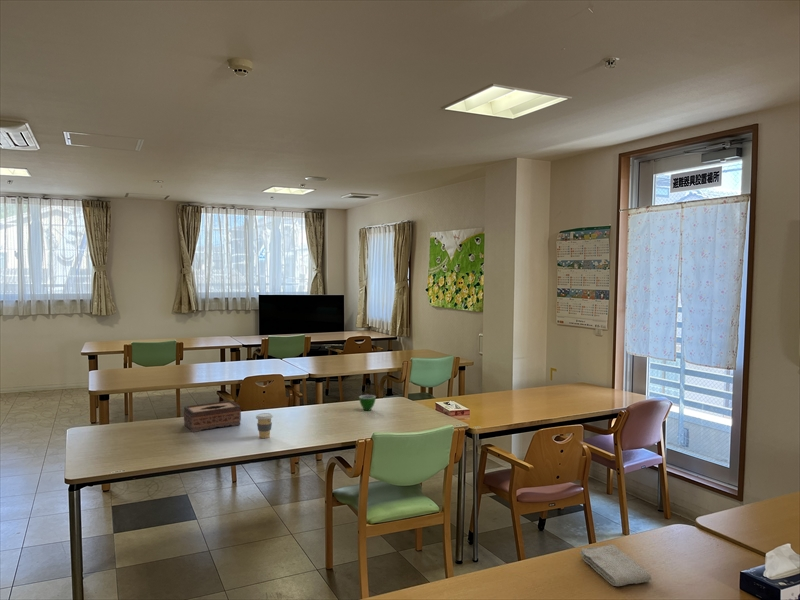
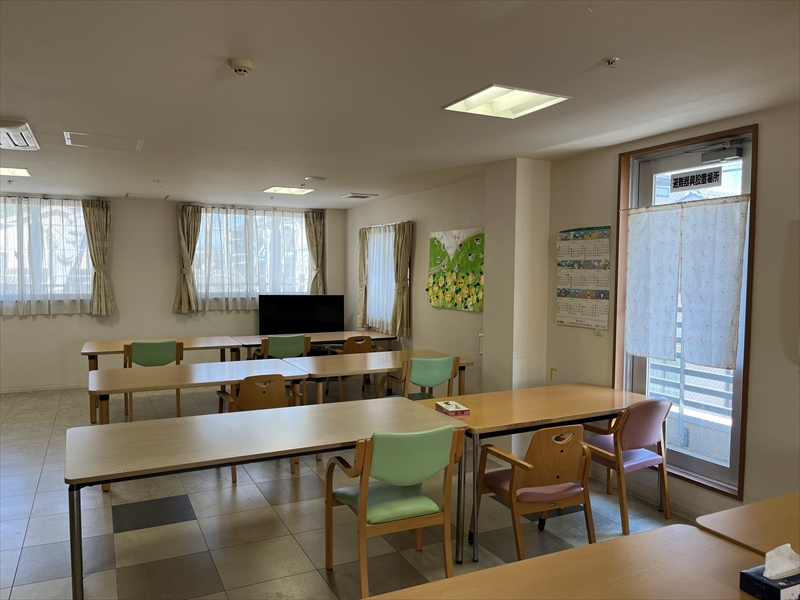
- teacup [358,394,377,412]
- washcloth [579,544,653,587]
- tissue box [183,400,242,433]
- coffee cup [255,412,274,439]
